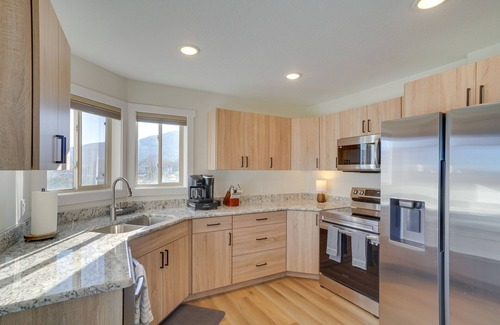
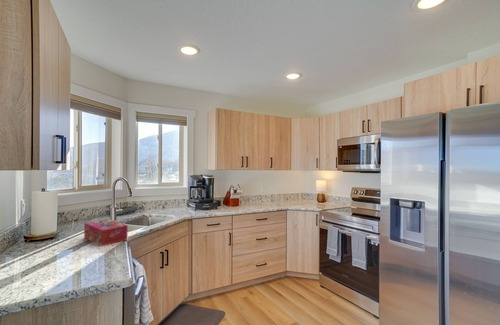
+ tissue box [83,218,128,247]
